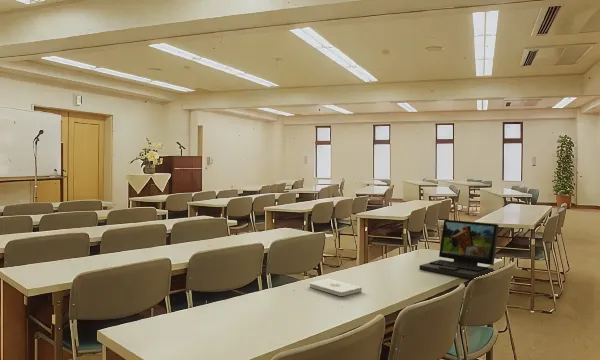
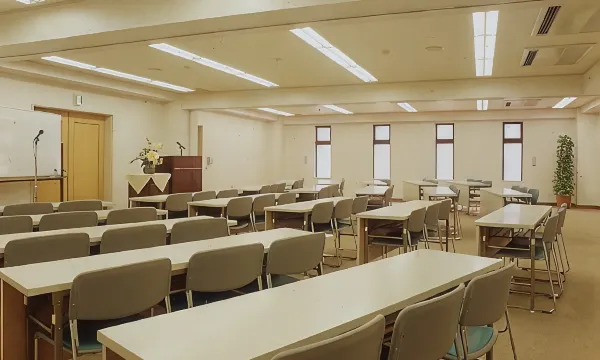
- notepad [309,278,363,297]
- laptop [418,219,500,280]
